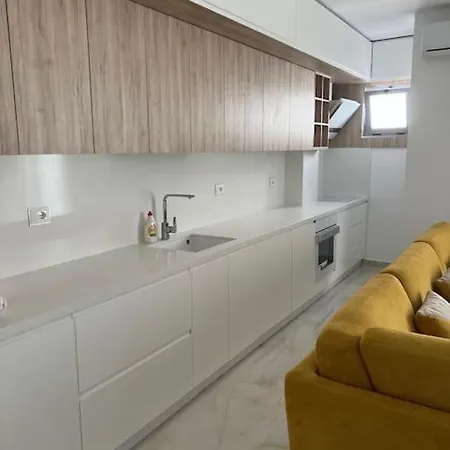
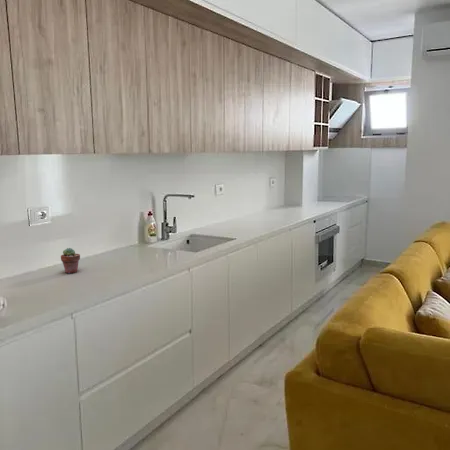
+ potted succulent [60,247,81,274]
